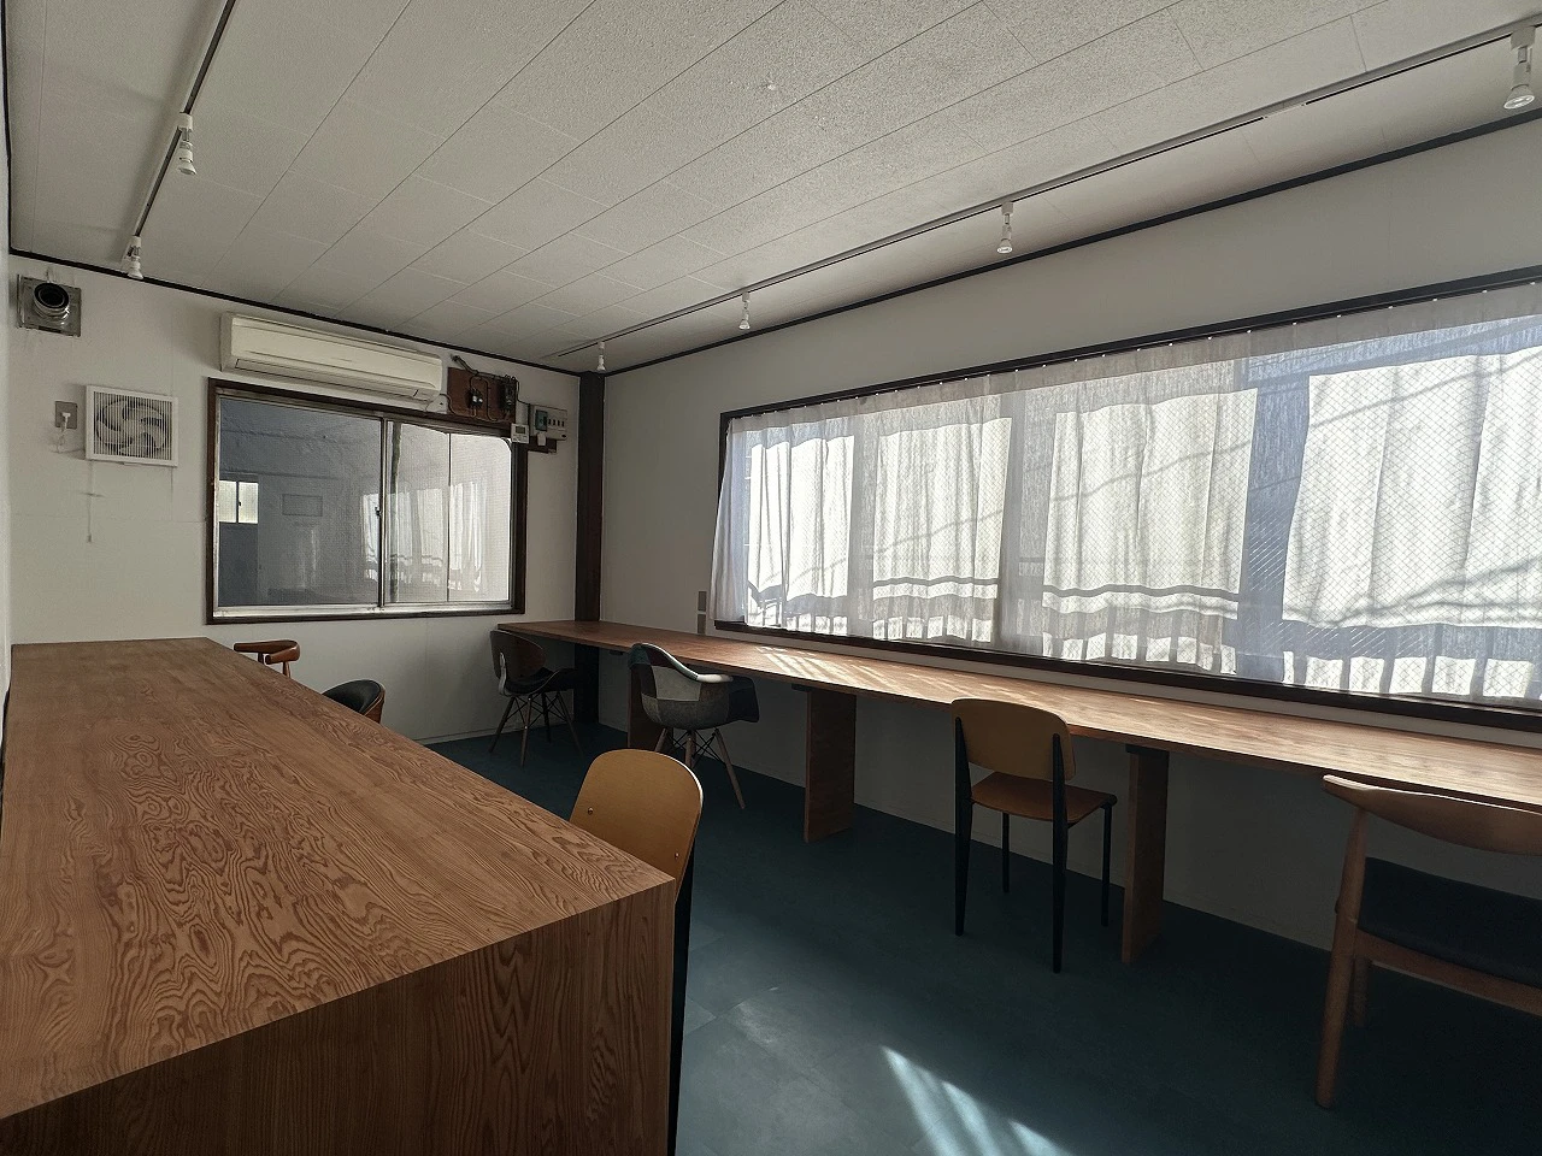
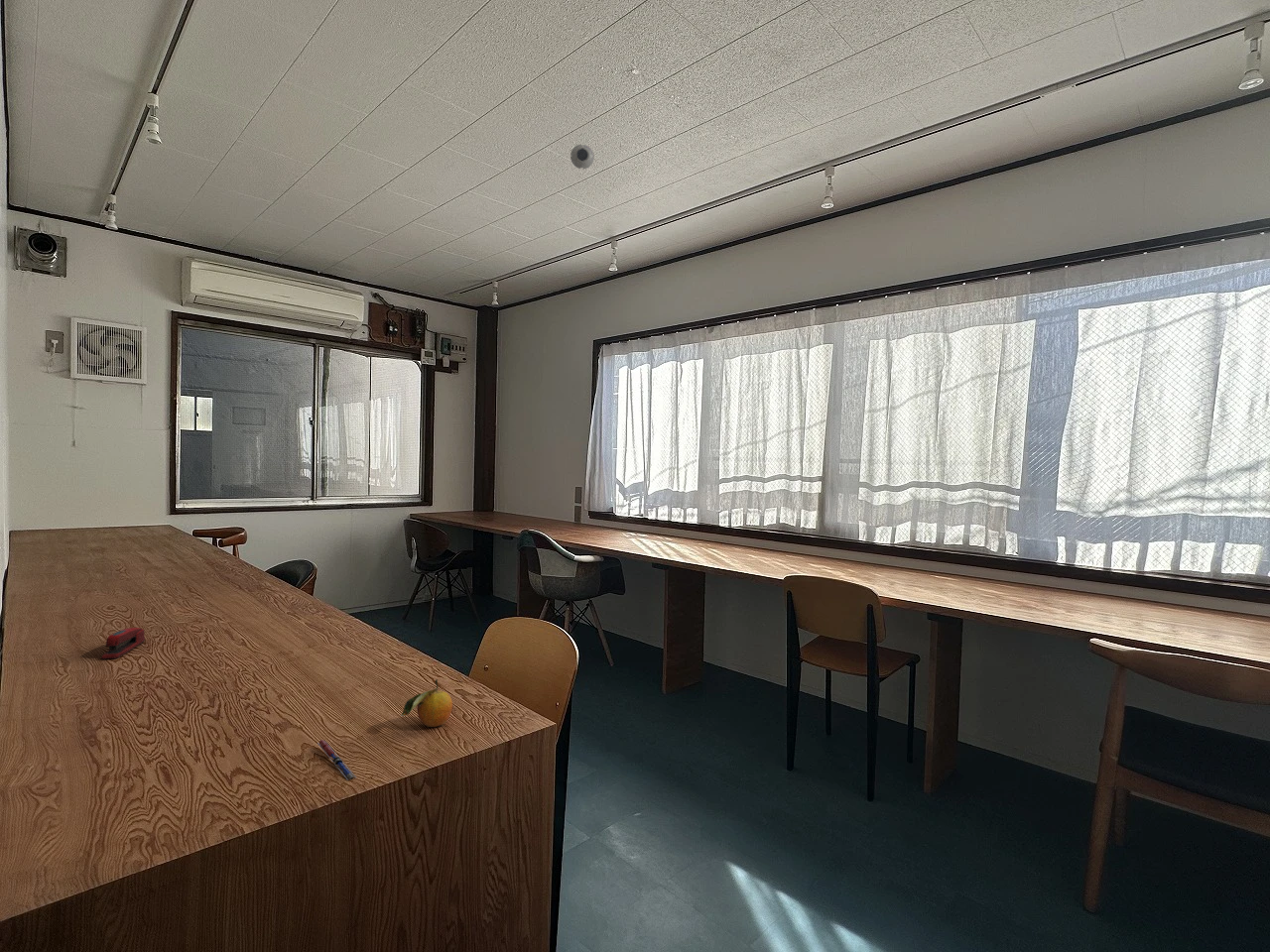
+ stapler [100,627,146,660]
+ pen [317,739,357,780]
+ smoke detector [570,144,595,170]
+ fruit [400,678,453,728]
